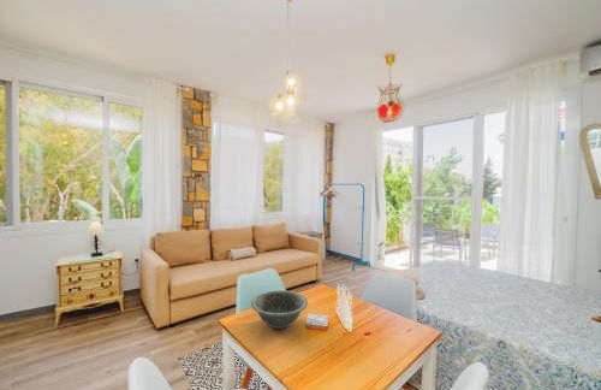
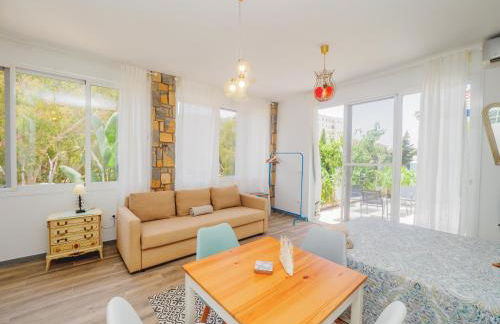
- decorative bowl [250,289,309,330]
